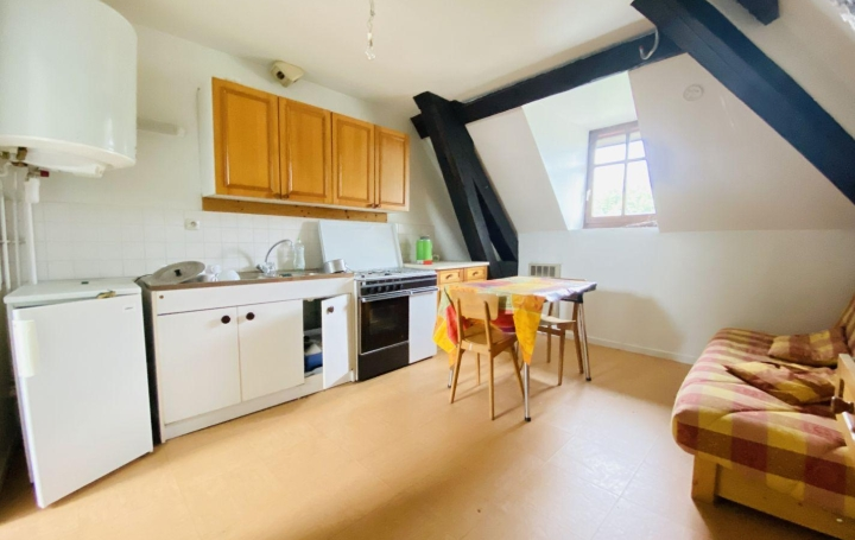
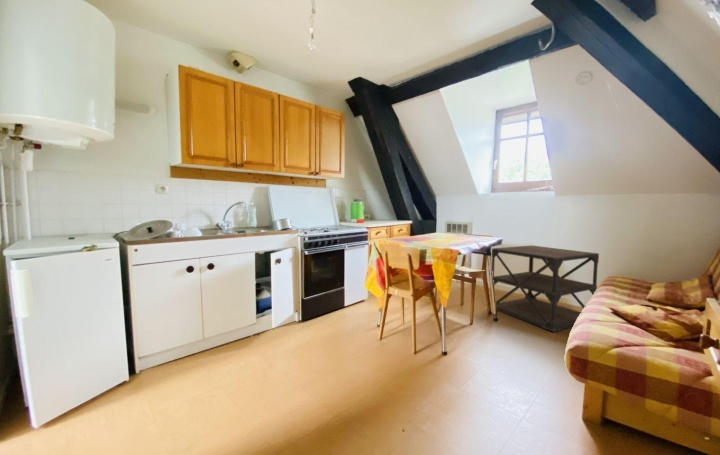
+ side table [491,244,600,333]
